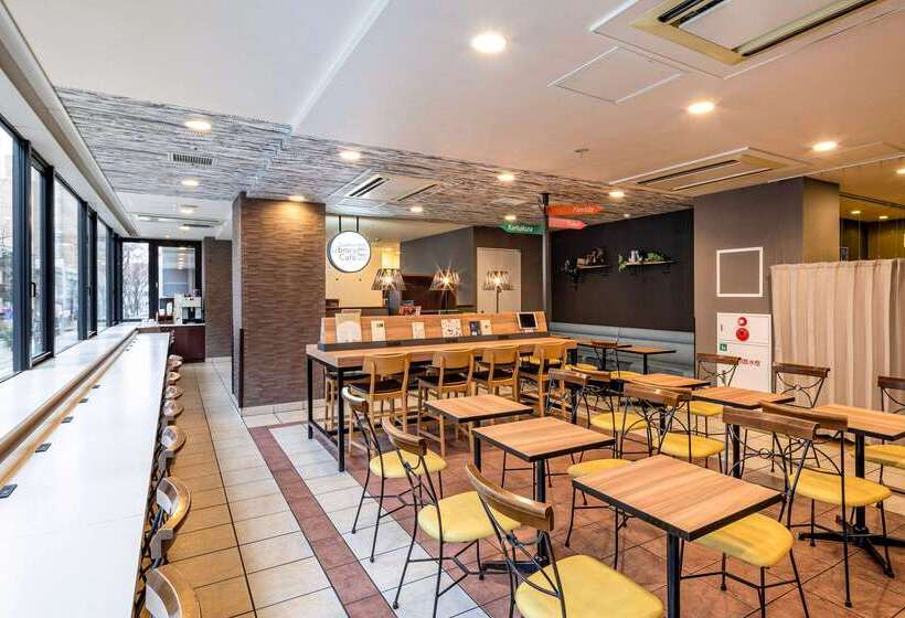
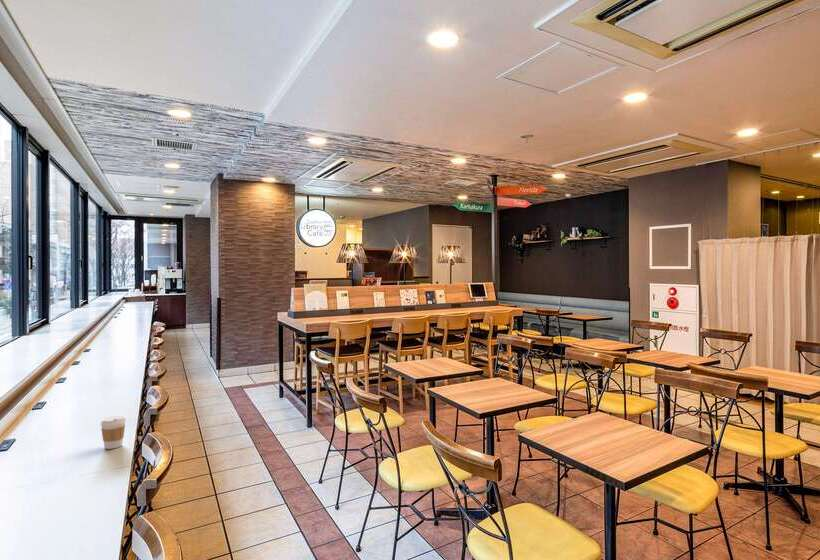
+ coffee cup [100,415,127,450]
